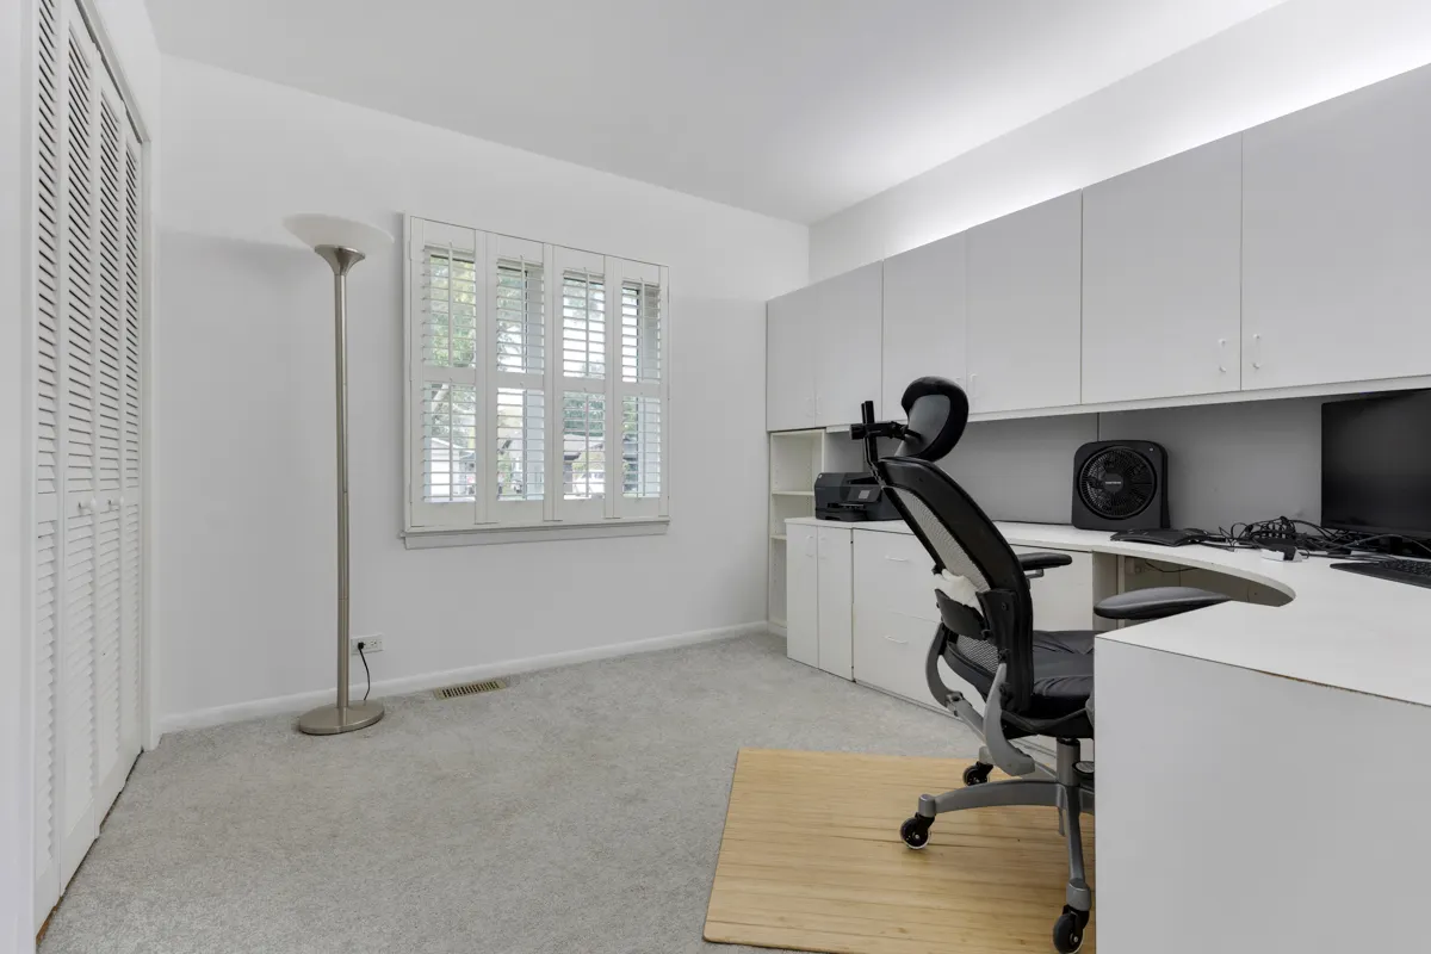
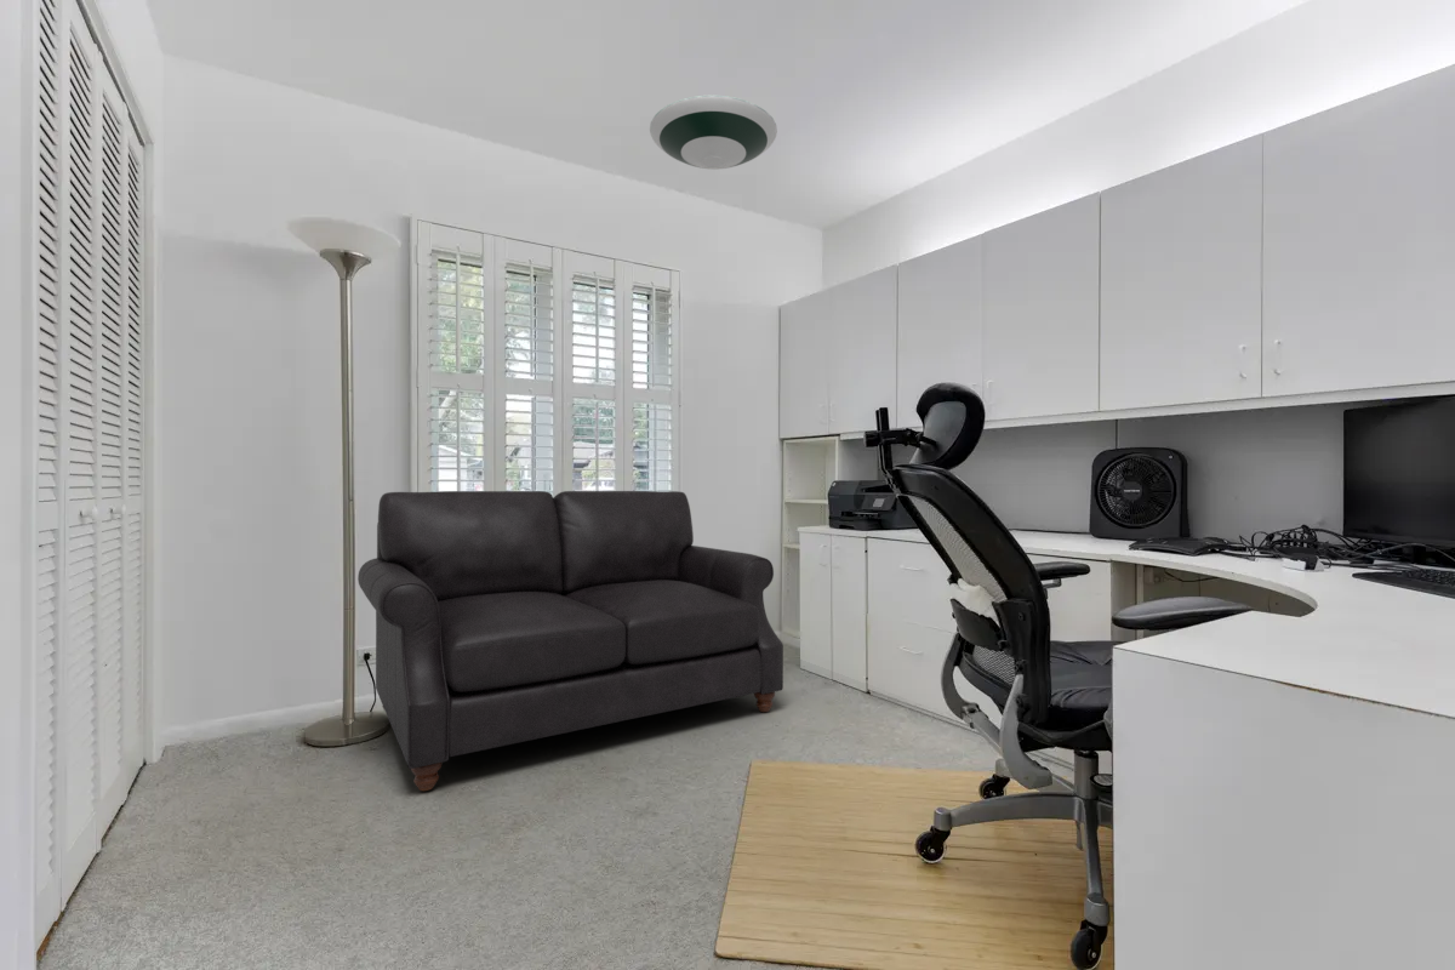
+ sofa [356,490,784,792]
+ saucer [649,95,778,171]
